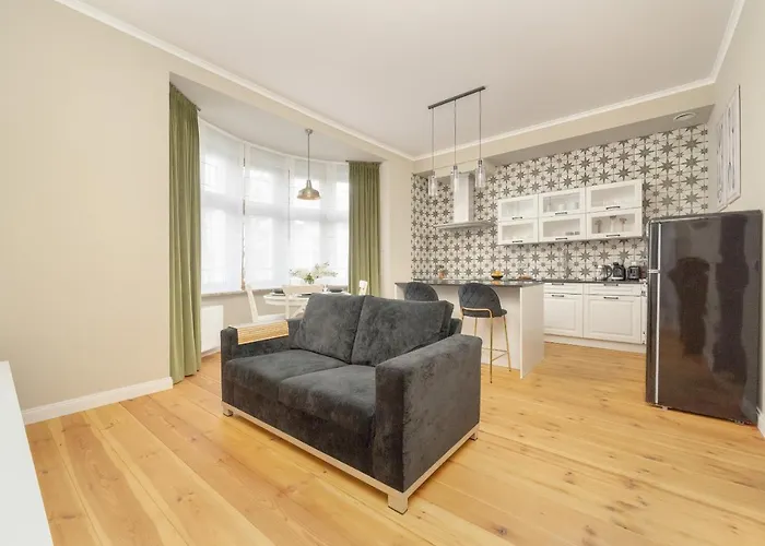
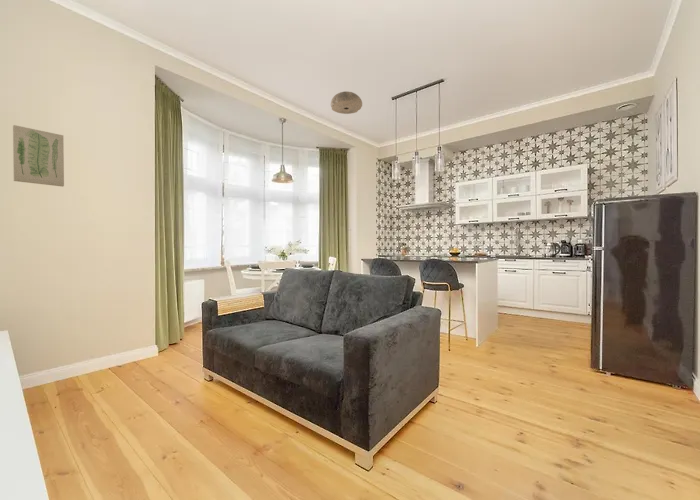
+ wall art [12,124,65,188]
+ ceiling light [330,90,363,115]
